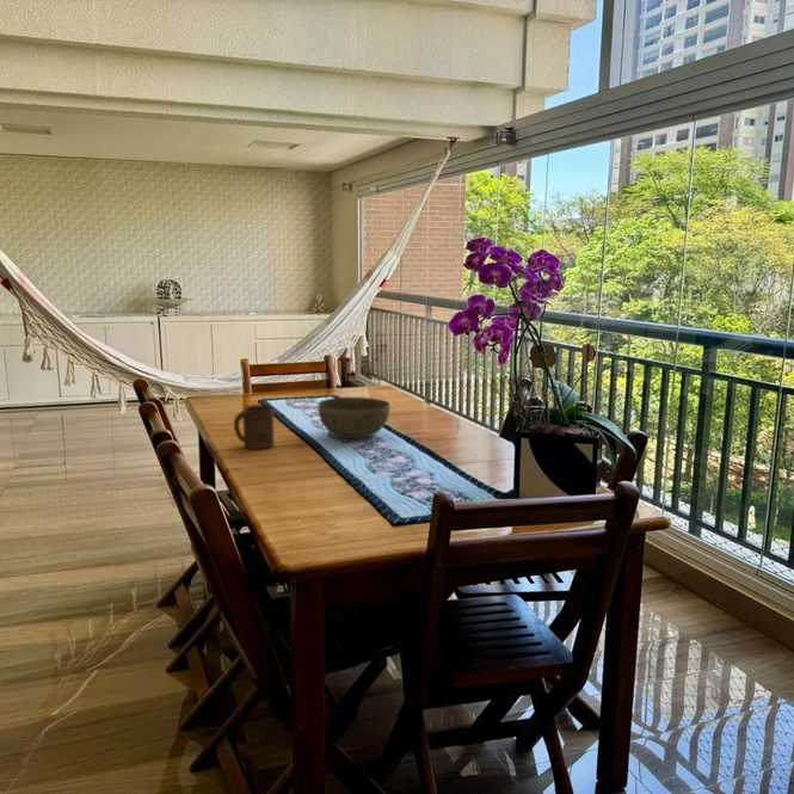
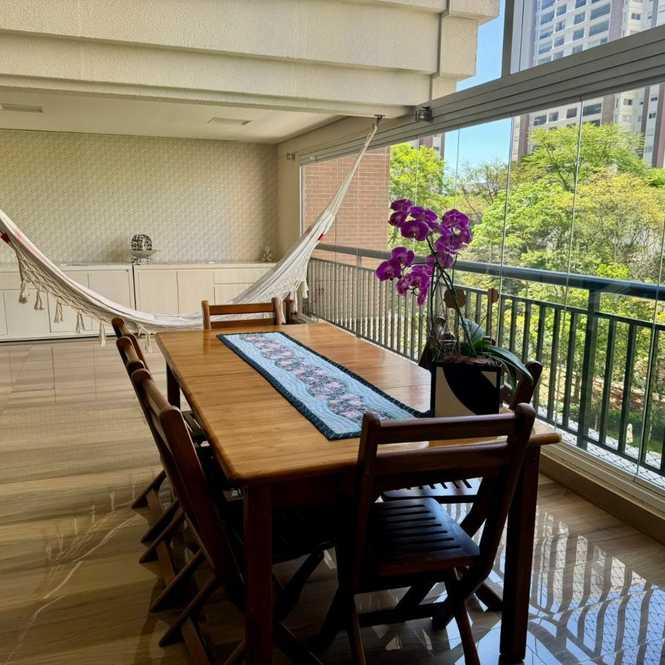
- cup [233,405,275,450]
- bowl [318,396,390,439]
